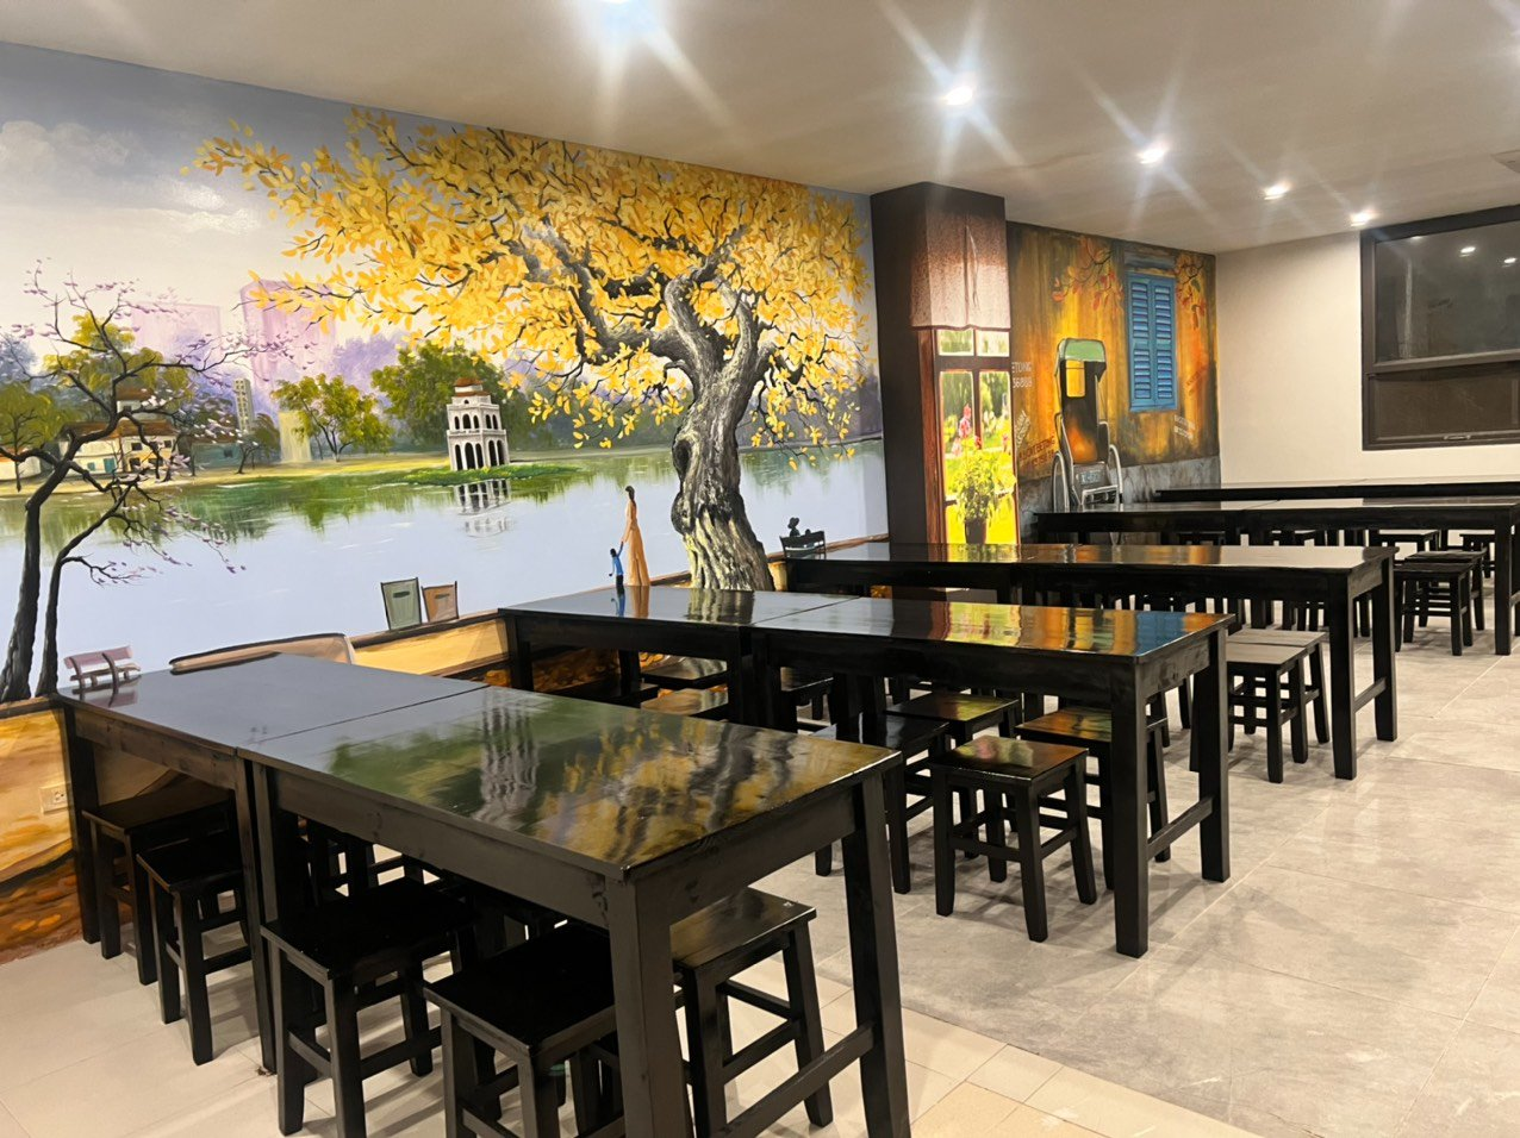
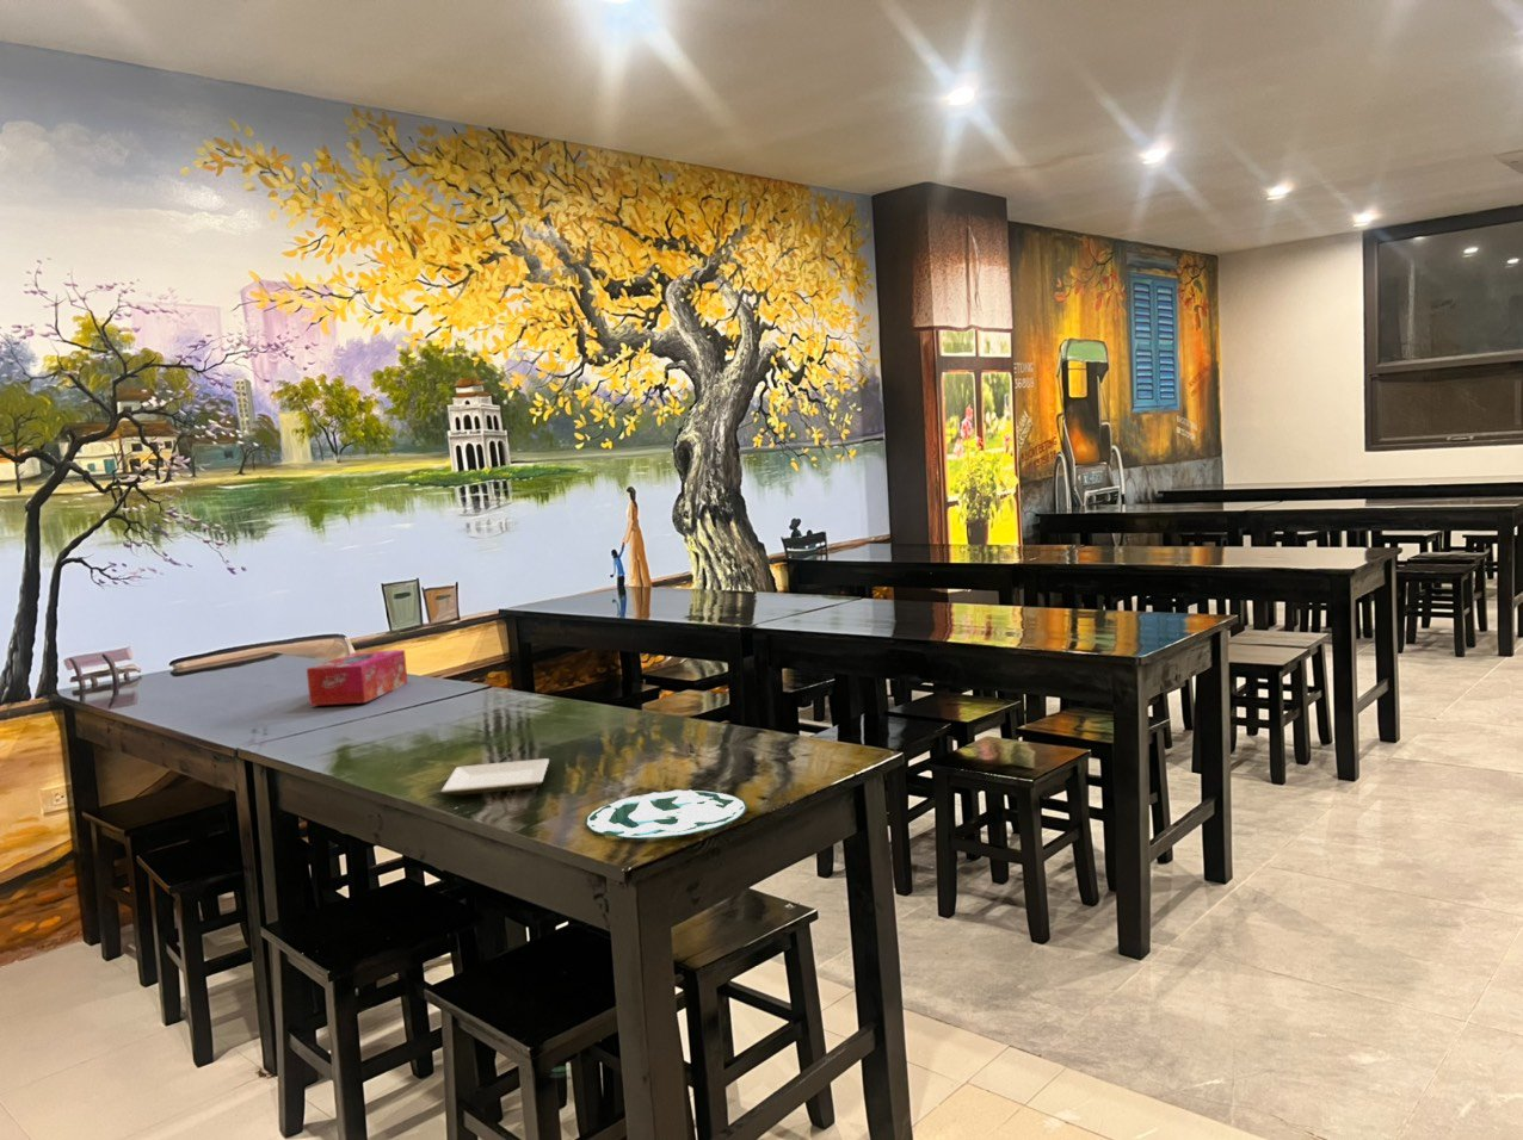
+ plate [440,757,550,796]
+ tissue box [306,649,409,708]
+ plate [584,788,749,839]
